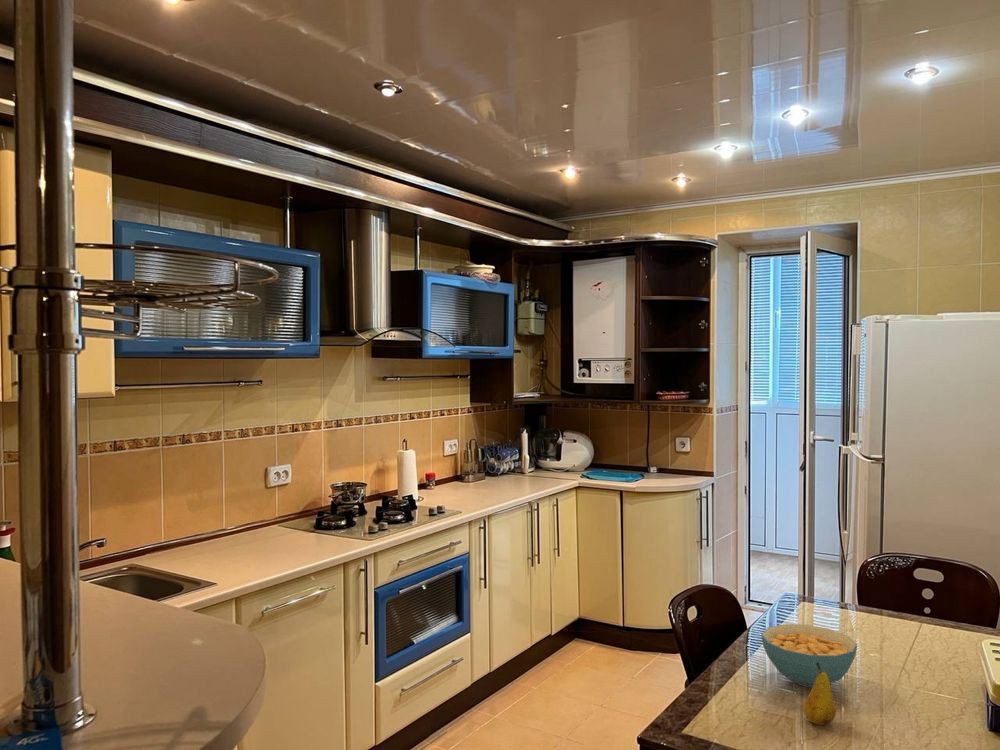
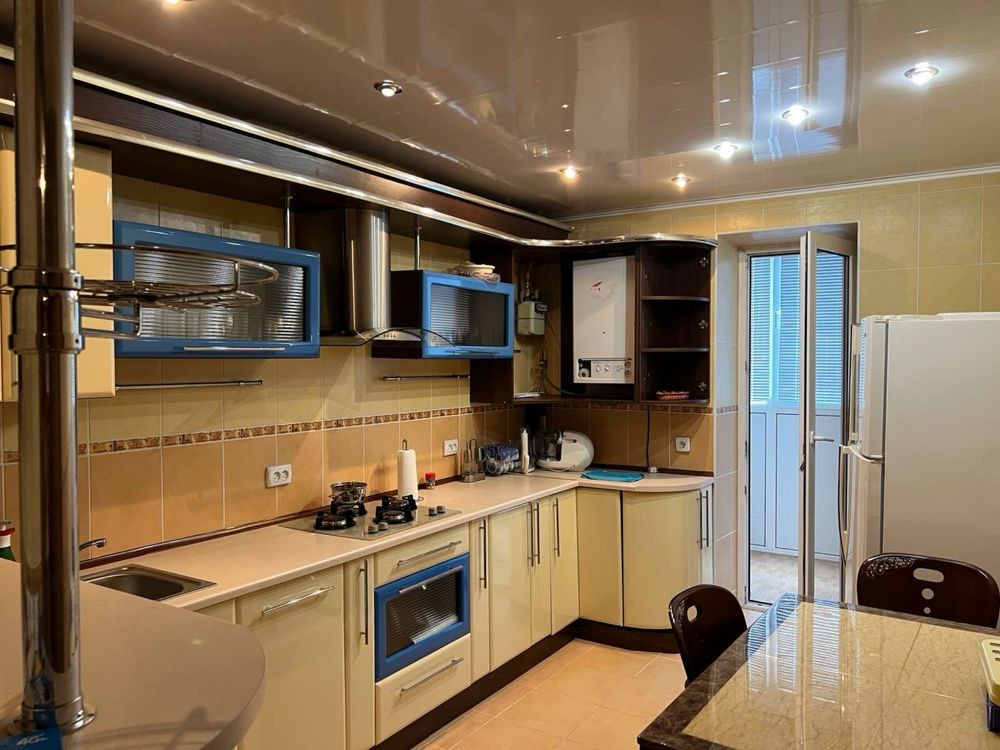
- fruit [802,662,837,726]
- cereal bowl [761,623,858,688]
